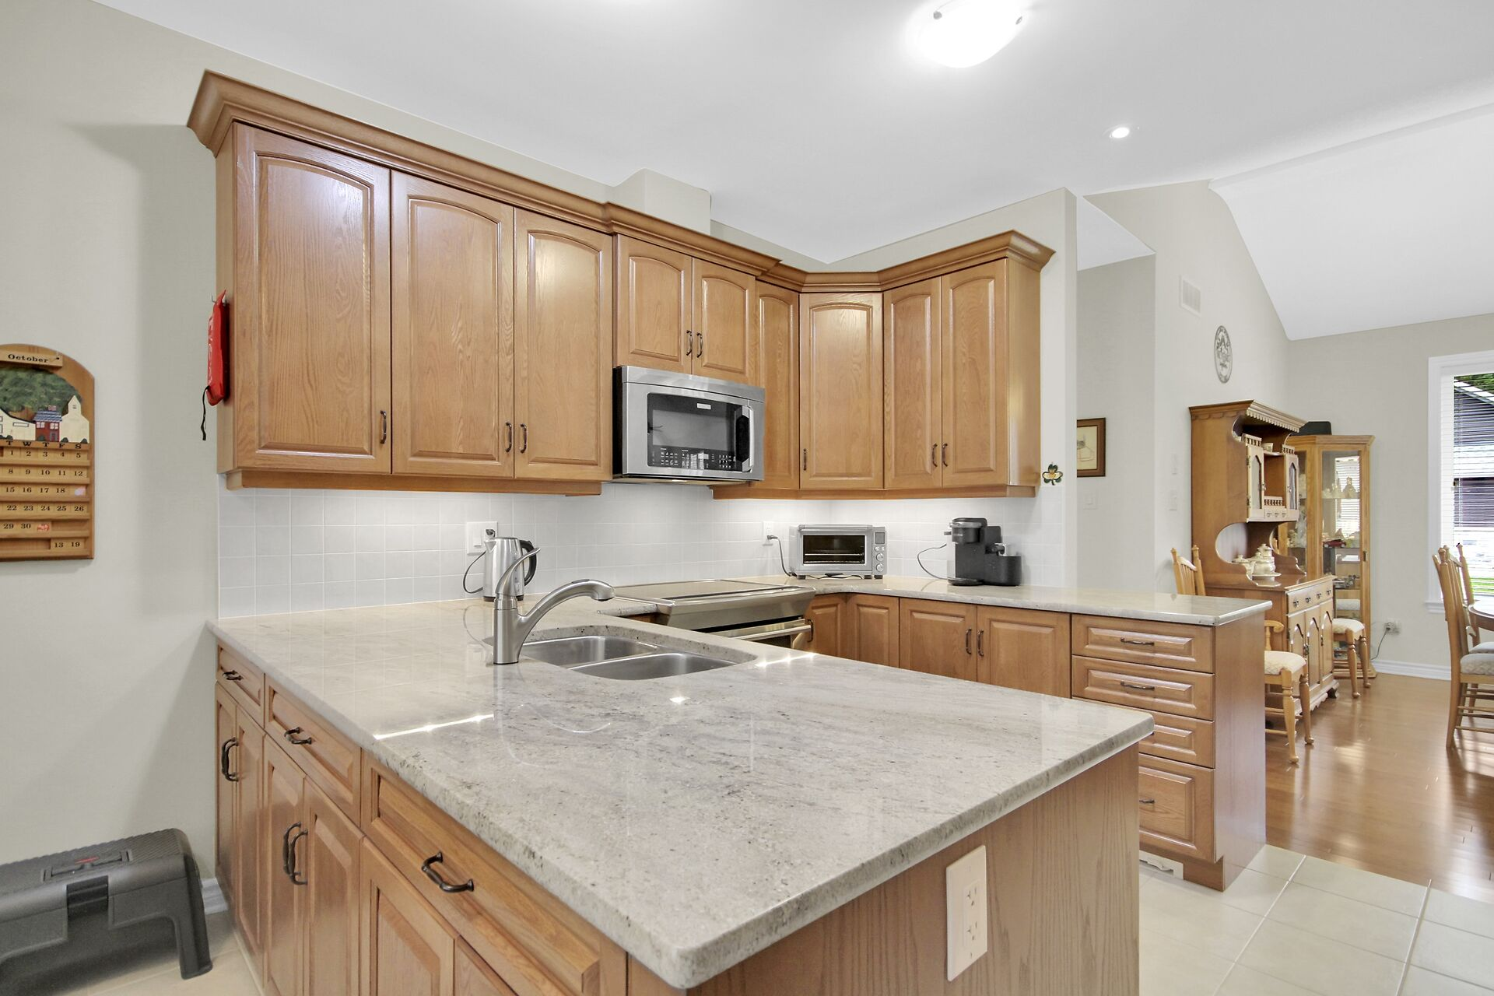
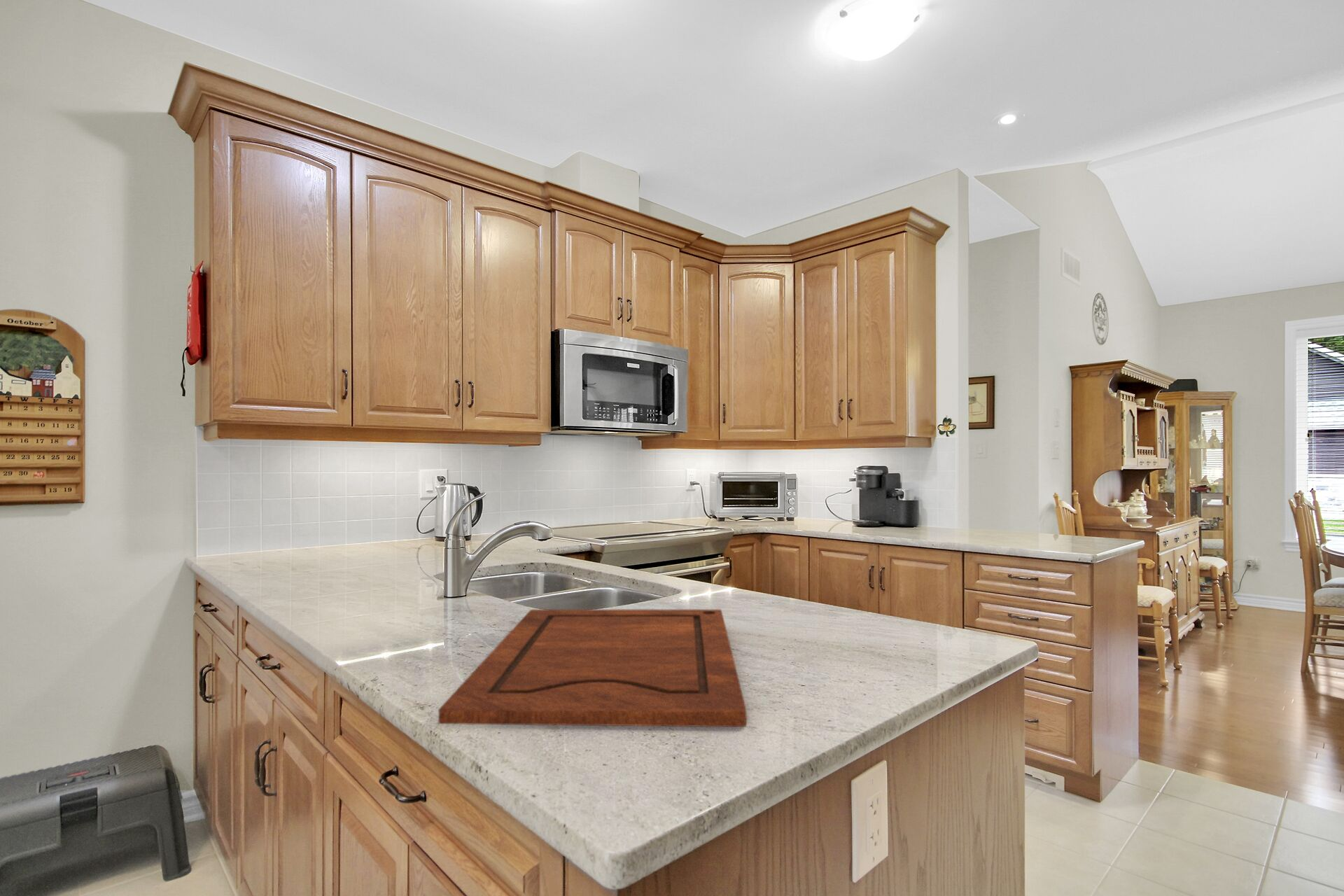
+ cutting board [438,609,747,727]
